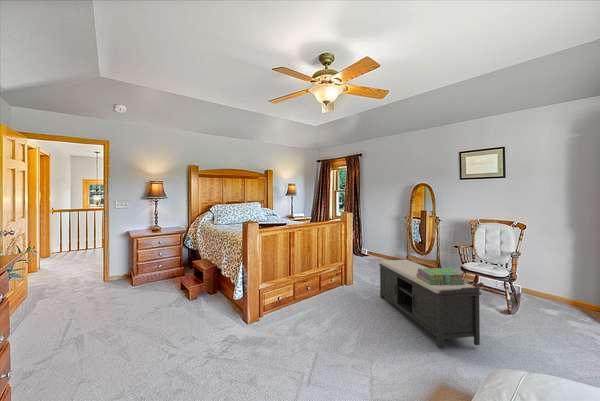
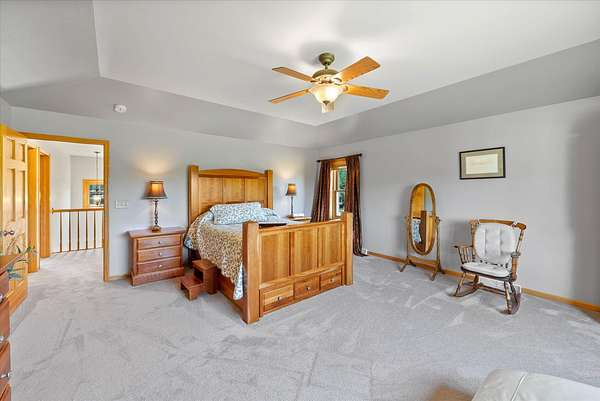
- stack of books [417,267,466,285]
- bench [378,258,482,350]
